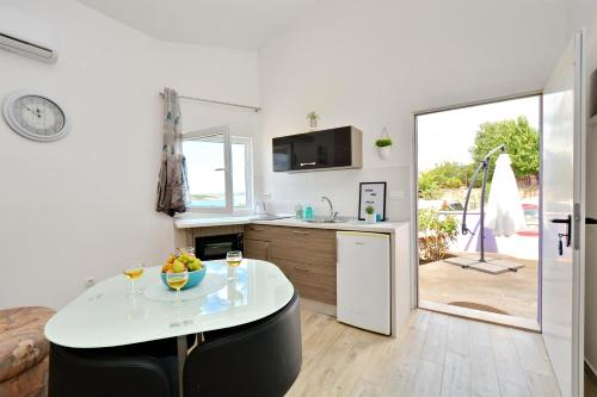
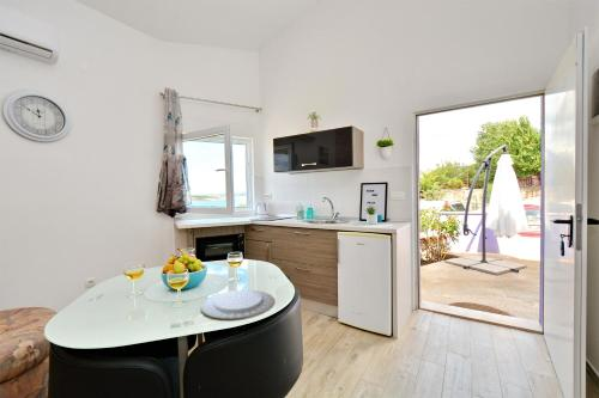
+ chinaware [200,289,276,320]
